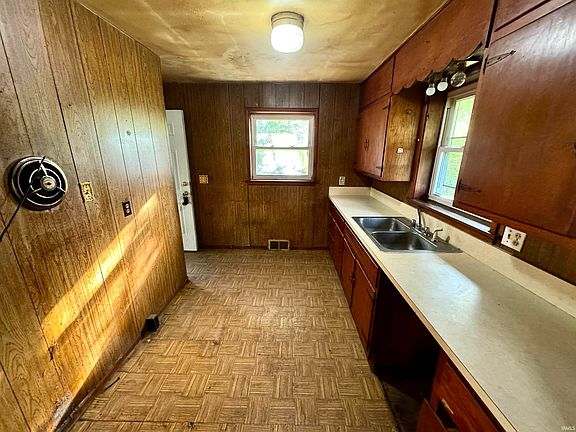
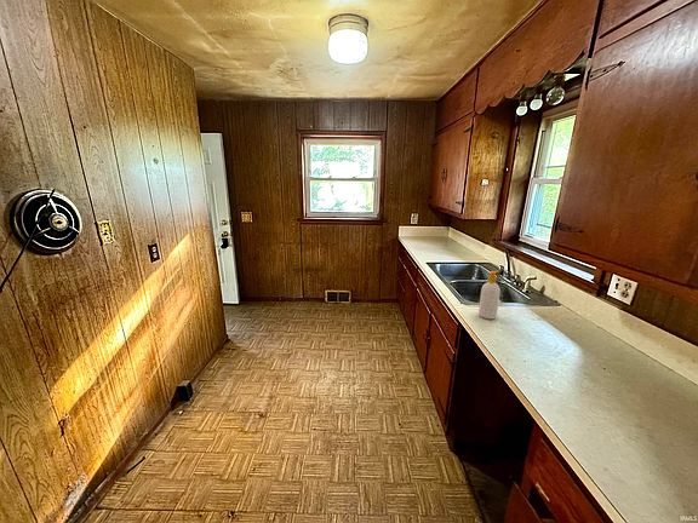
+ soap bottle [477,270,502,320]
